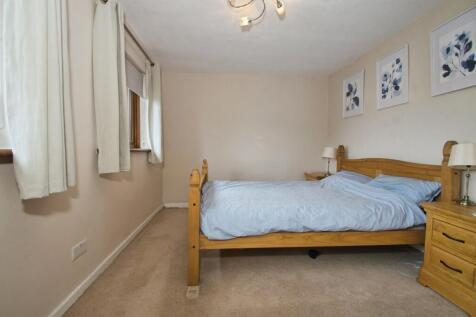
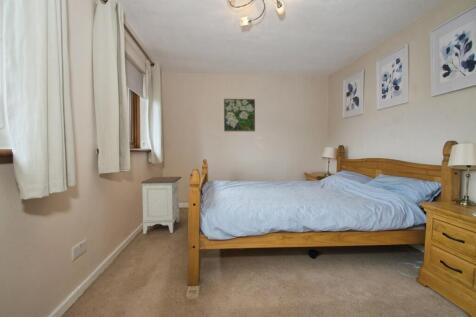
+ nightstand [140,176,183,235]
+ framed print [223,98,256,132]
